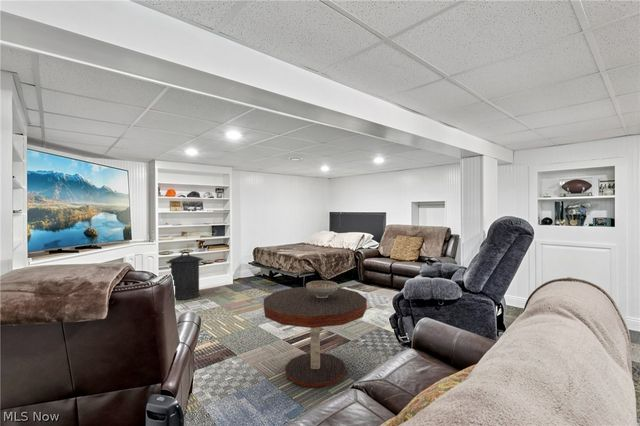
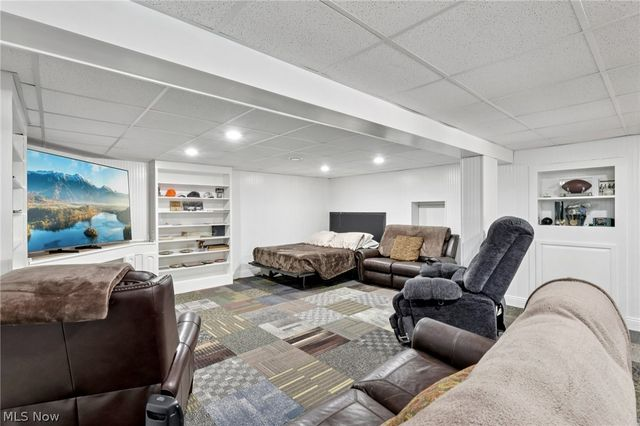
- coffee table [263,286,368,388]
- decorative bowl [305,280,339,298]
- trash can [165,251,204,301]
